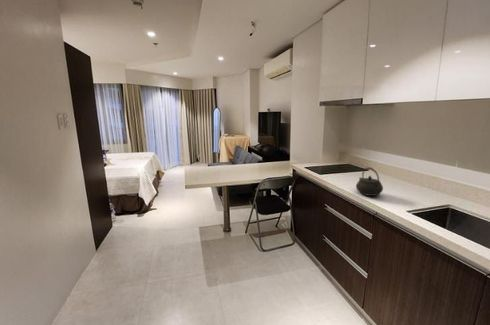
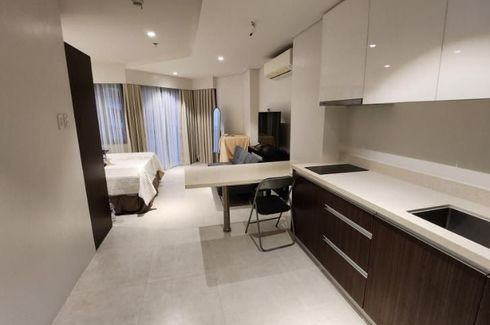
- kettle [355,166,384,197]
